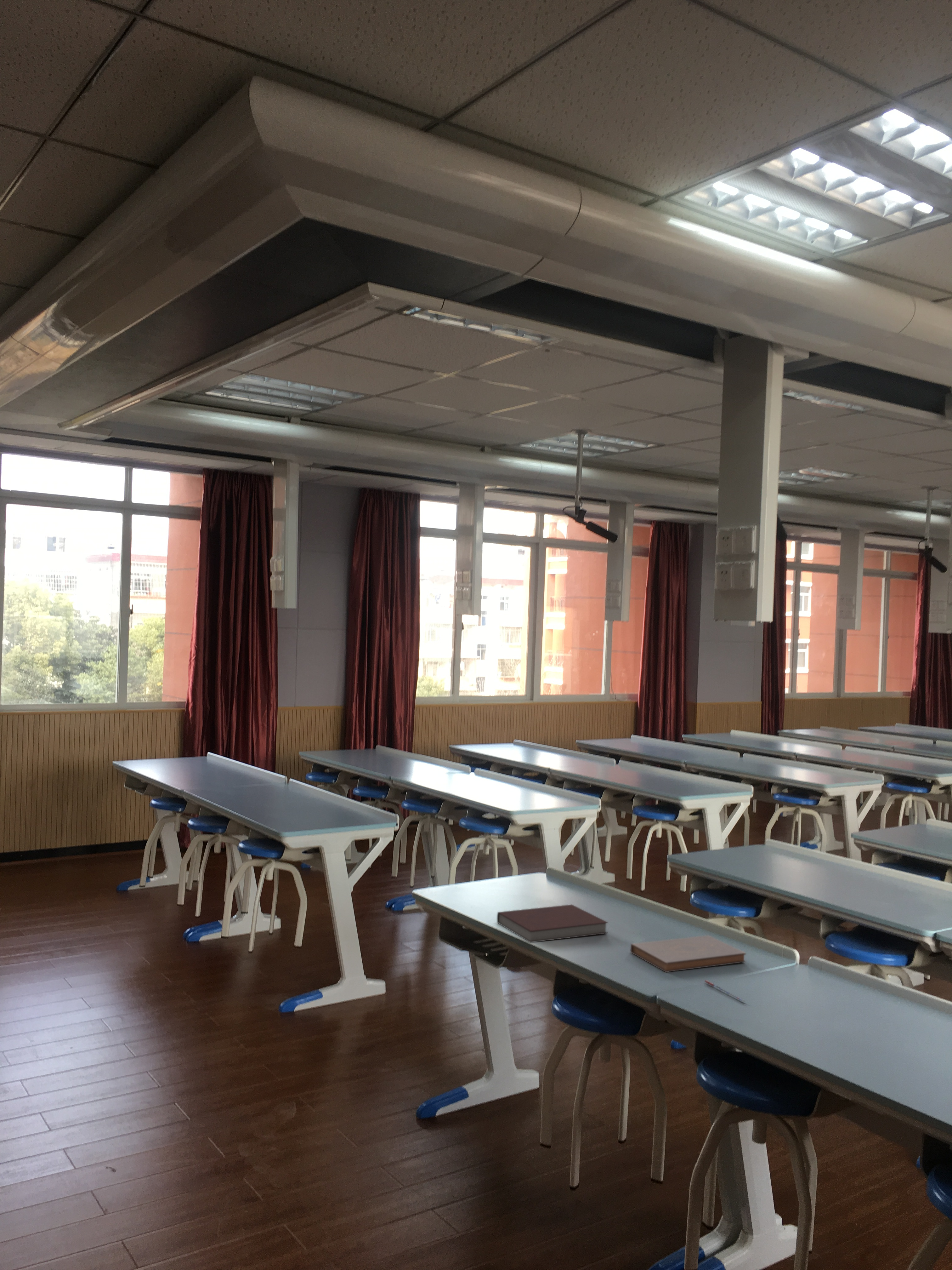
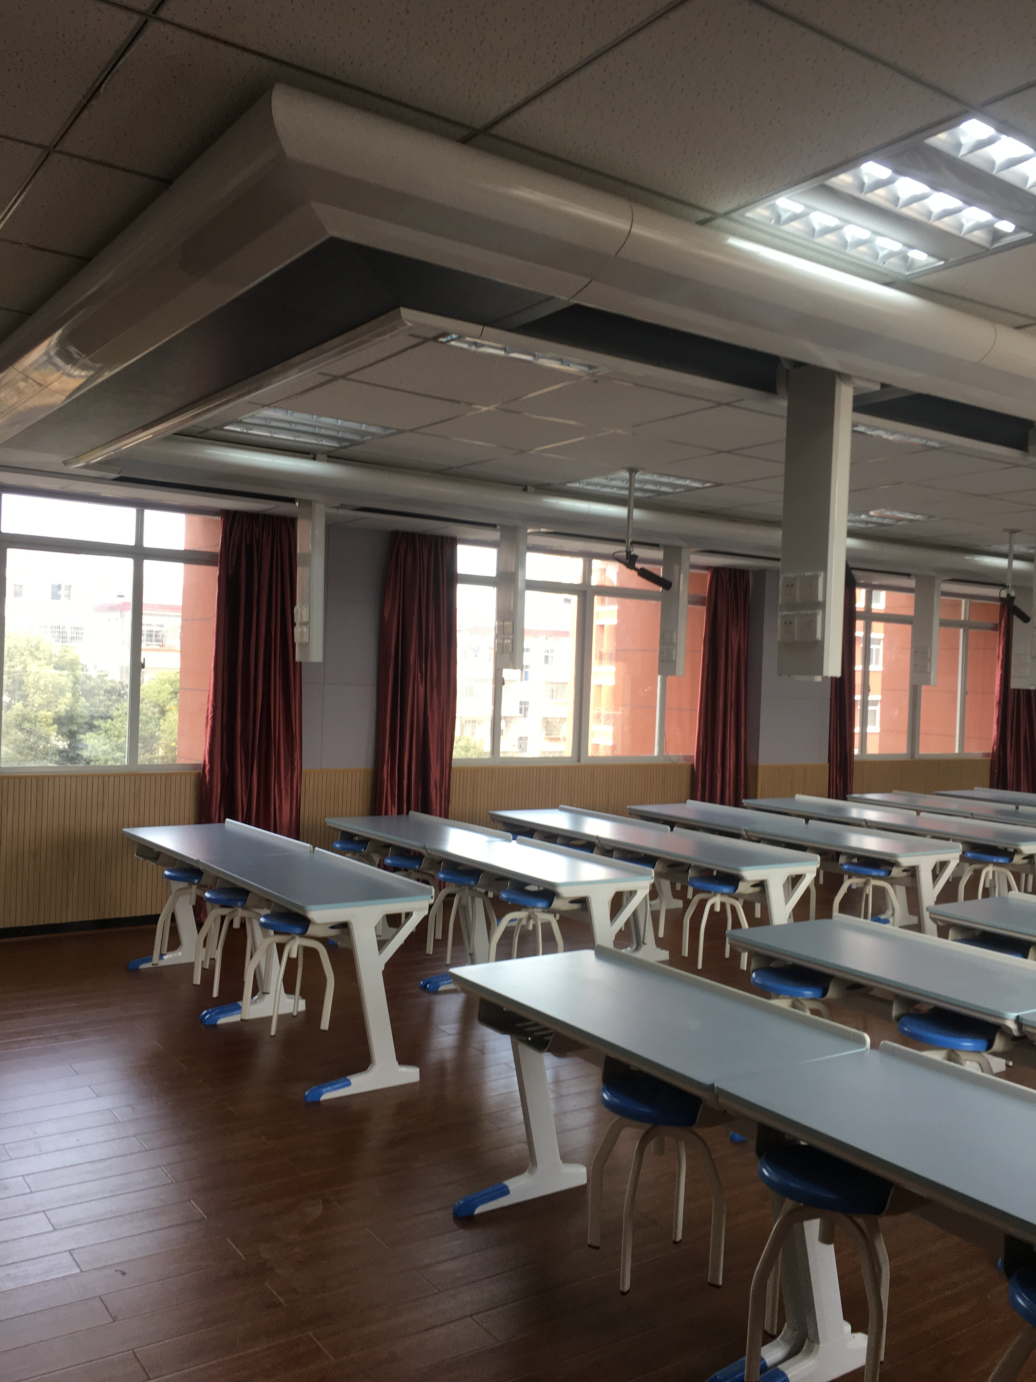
- book [630,935,746,972]
- pen [704,980,745,1002]
- notebook [497,904,609,943]
